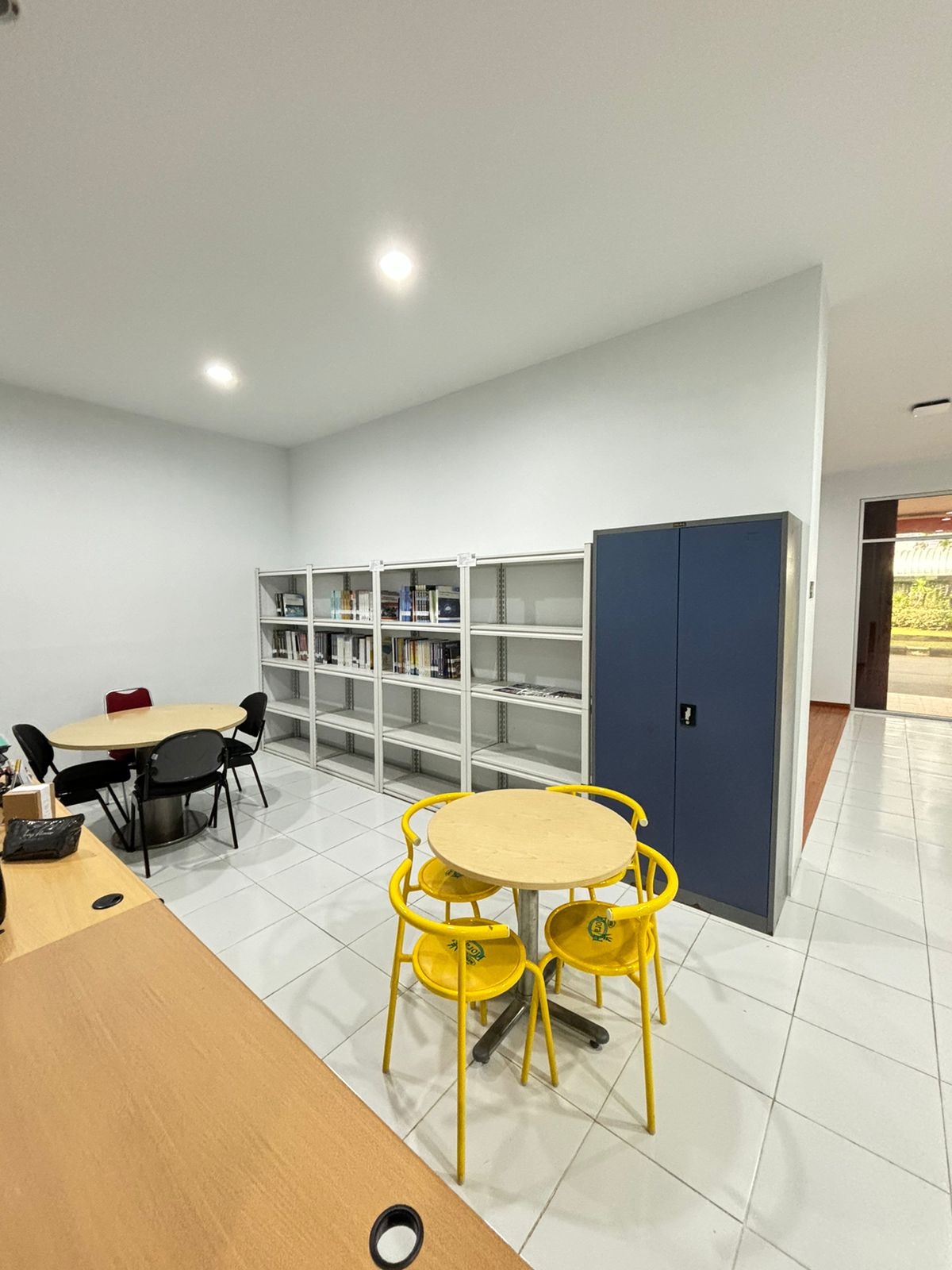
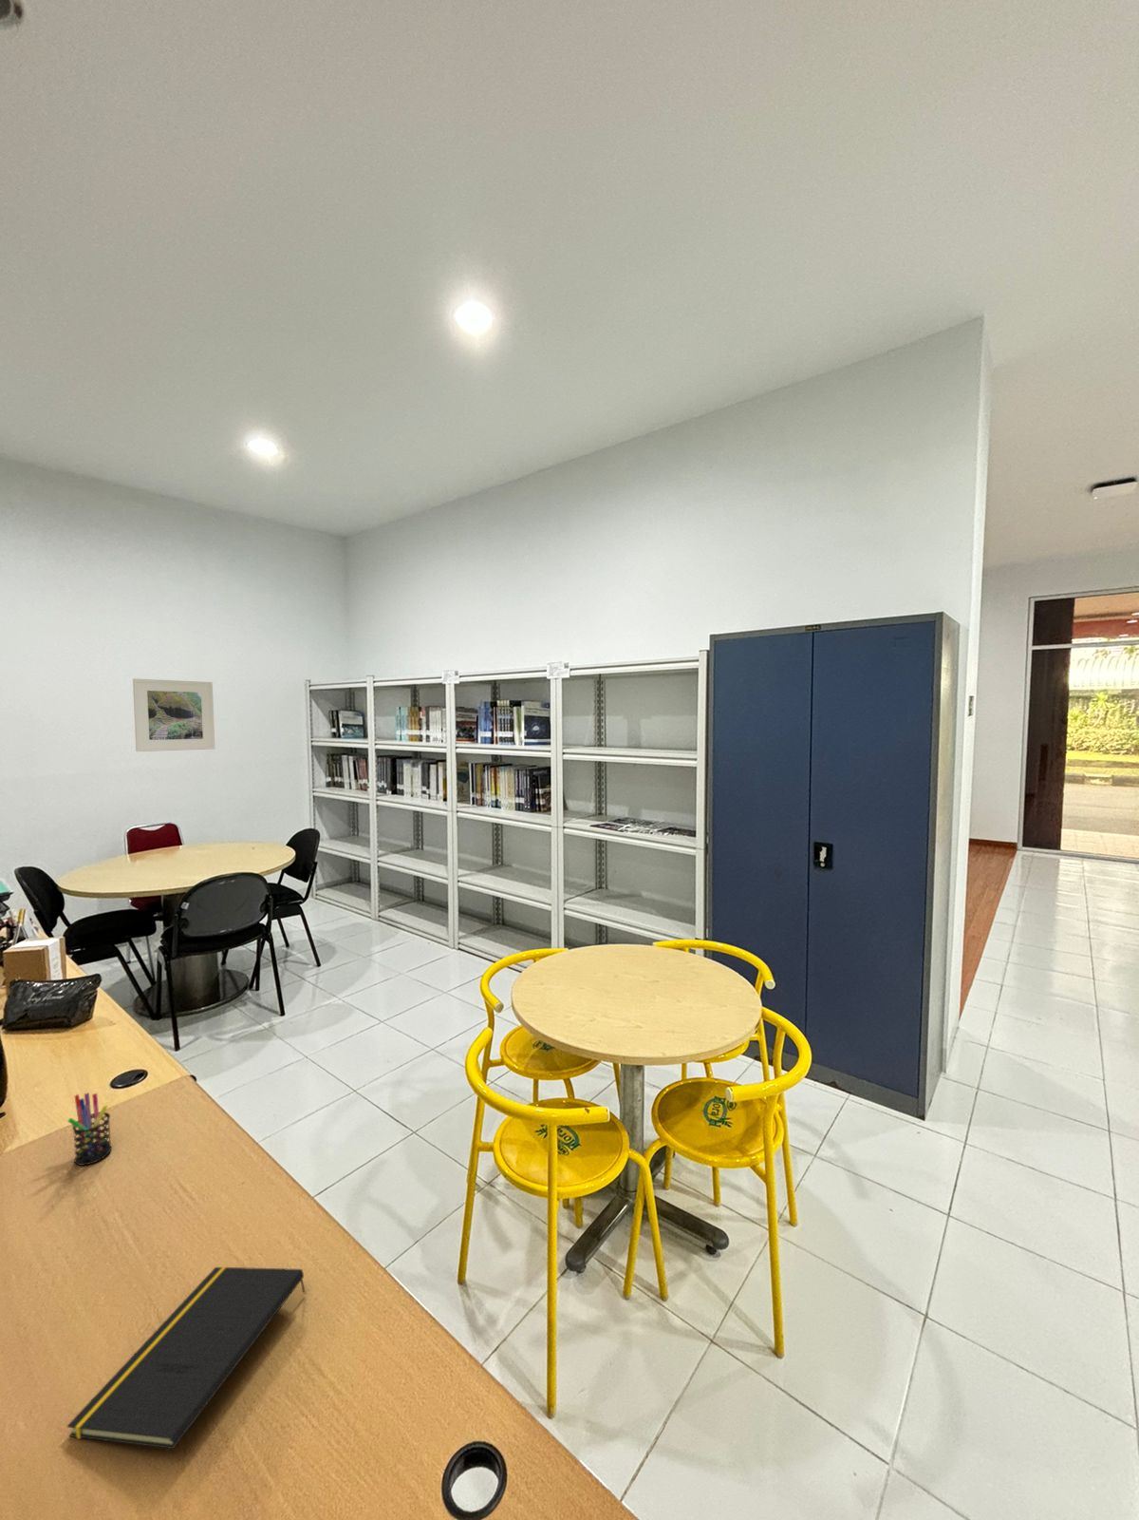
+ pen holder [67,1092,112,1167]
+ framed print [132,679,215,753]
+ notepad [67,1265,306,1449]
